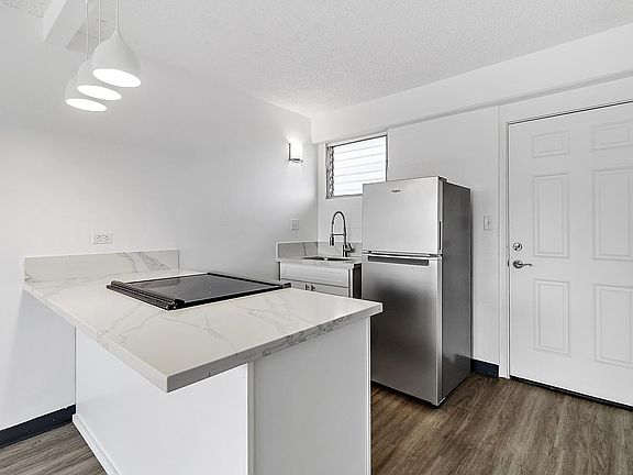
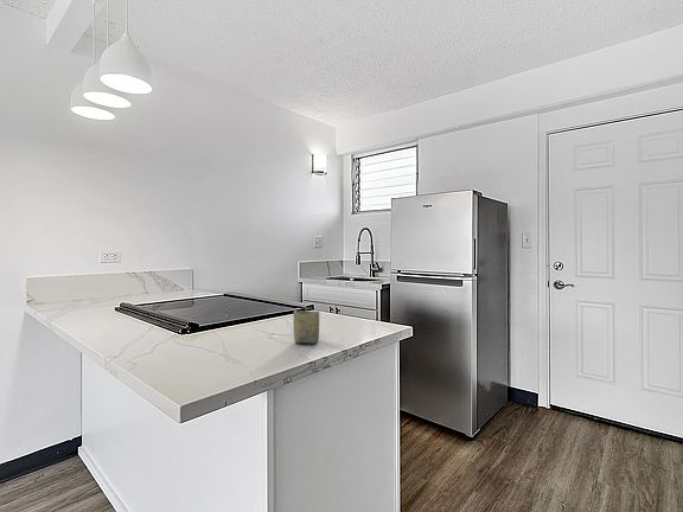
+ cup [293,309,320,345]
